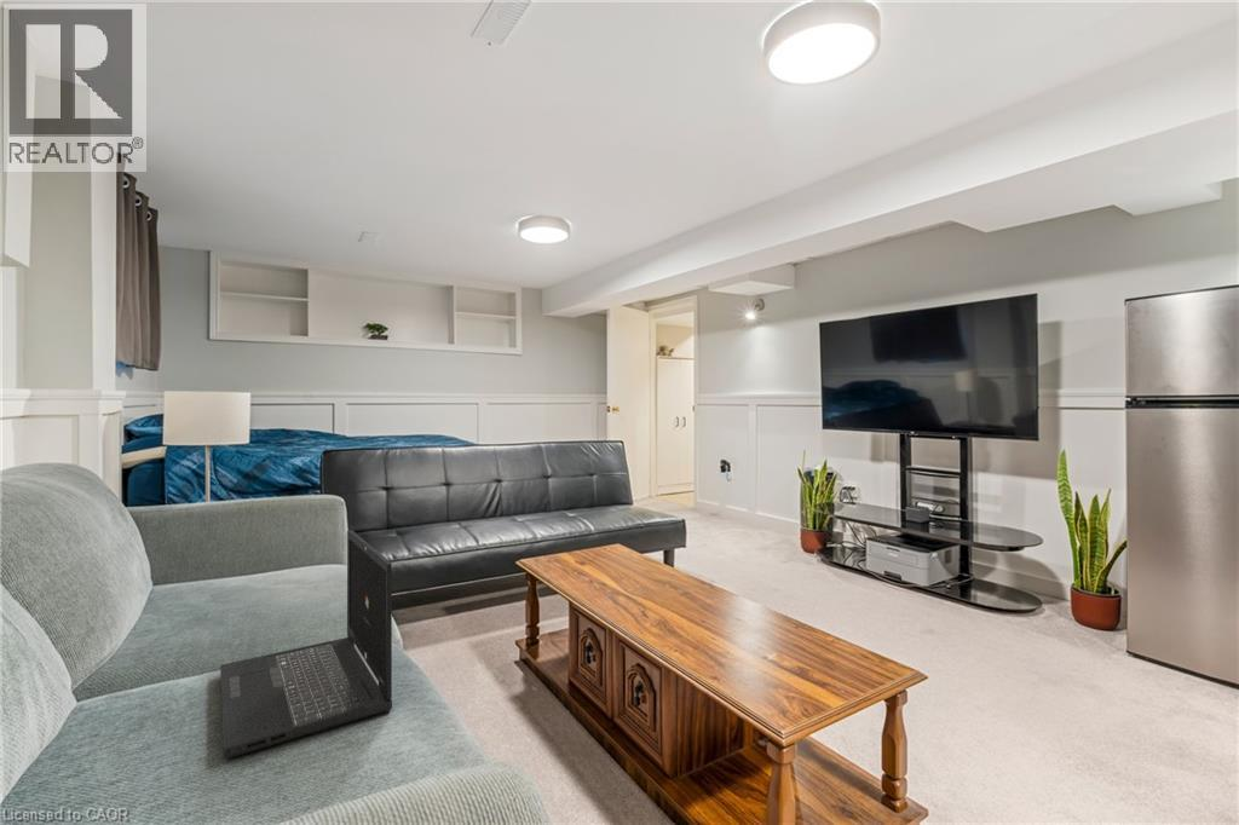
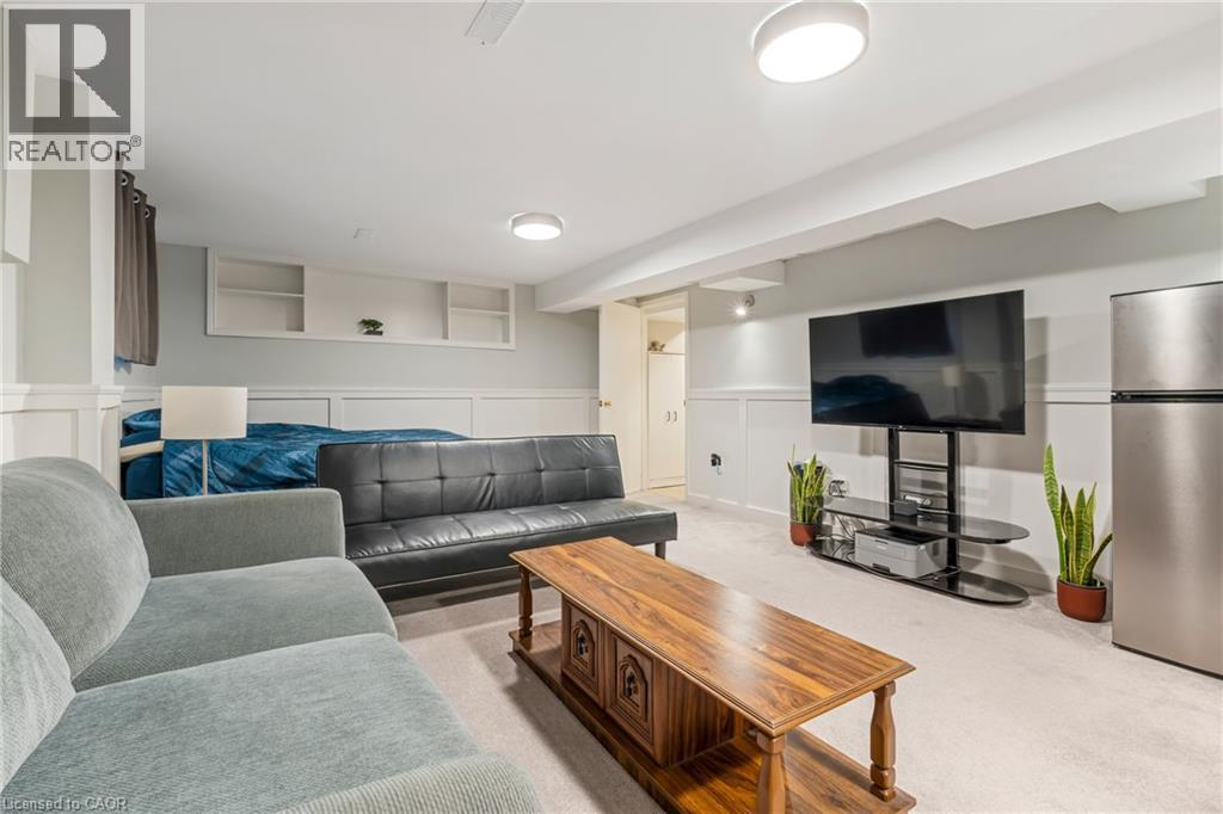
- laptop [219,529,393,760]
